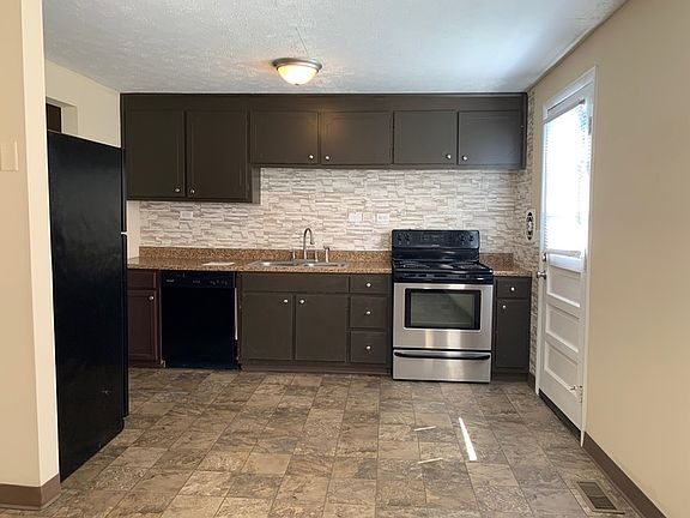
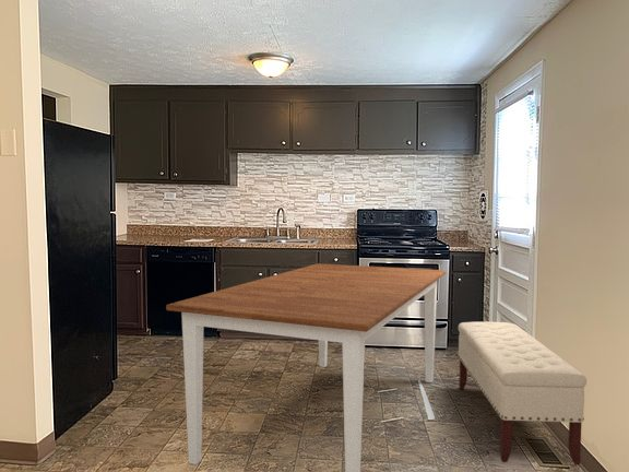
+ dining table [165,262,447,472]
+ bench [456,320,588,465]
